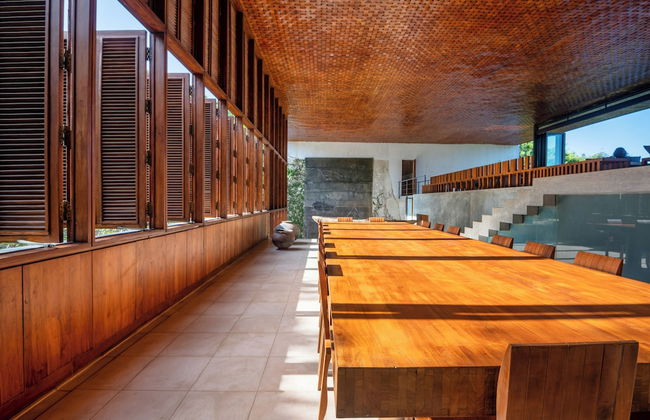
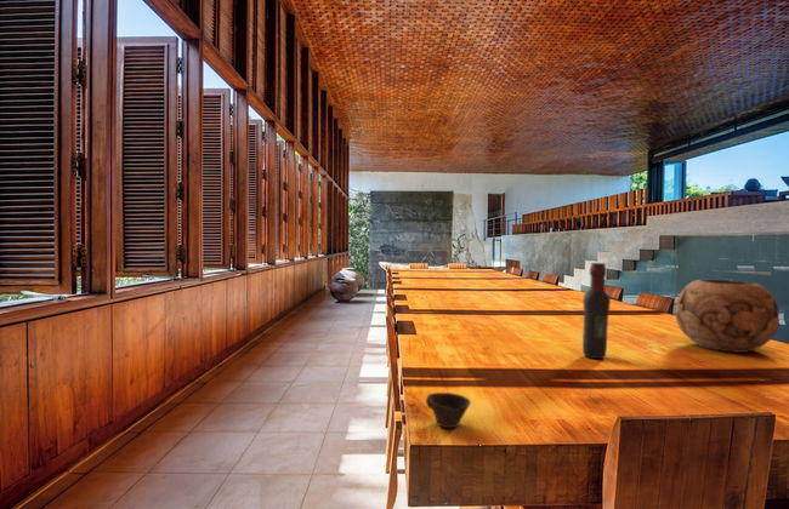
+ wine bottle [581,262,612,360]
+ cup [425,391,472,429]
+ decorative bowl [674,279,781,354]
